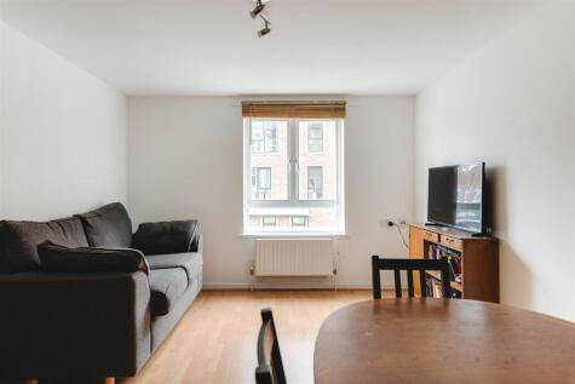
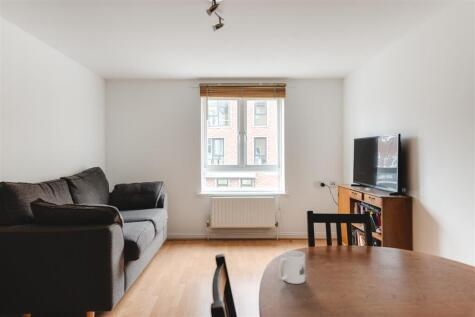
+ mug [276,250,306,285]
